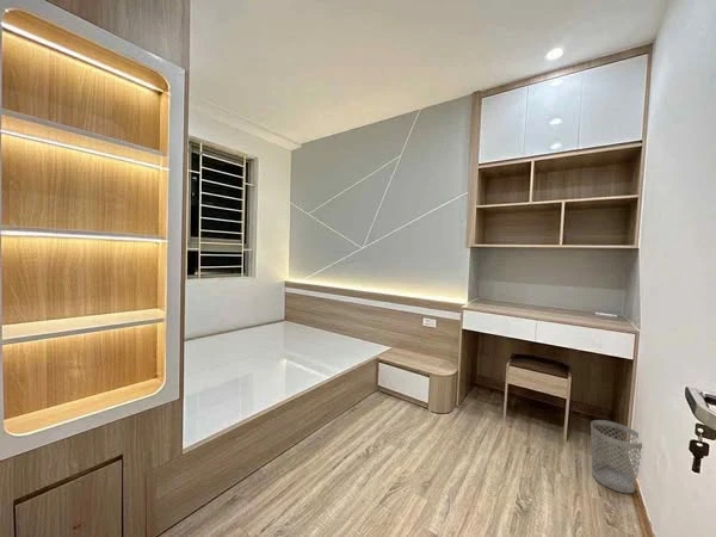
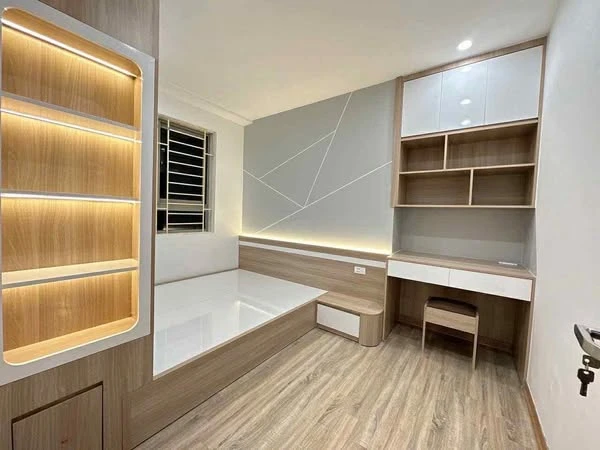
- wastebasket [590,419,643,494]
